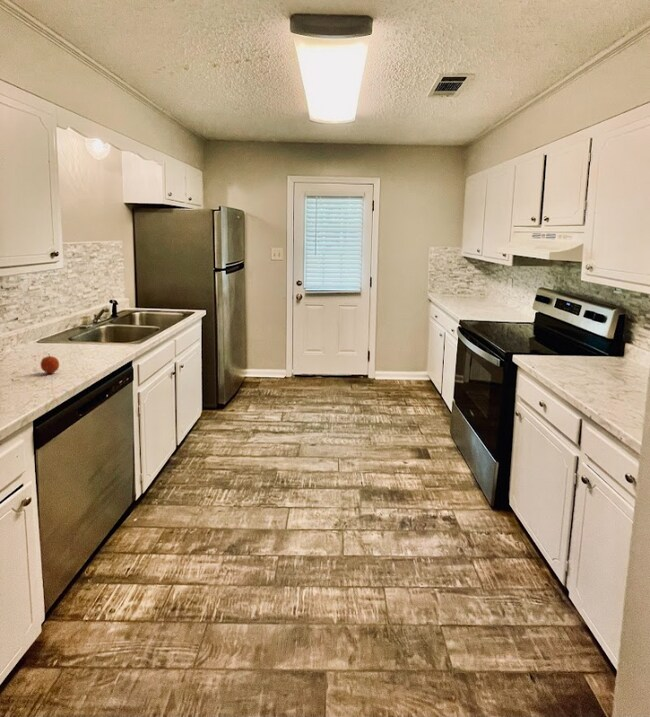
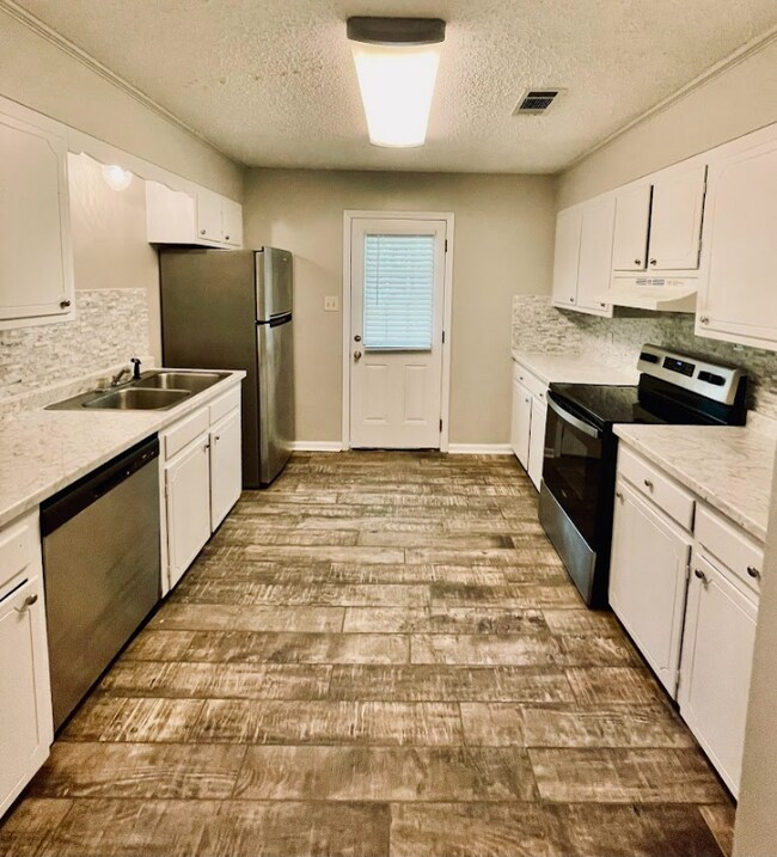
- fruit [40,354,60,374]
